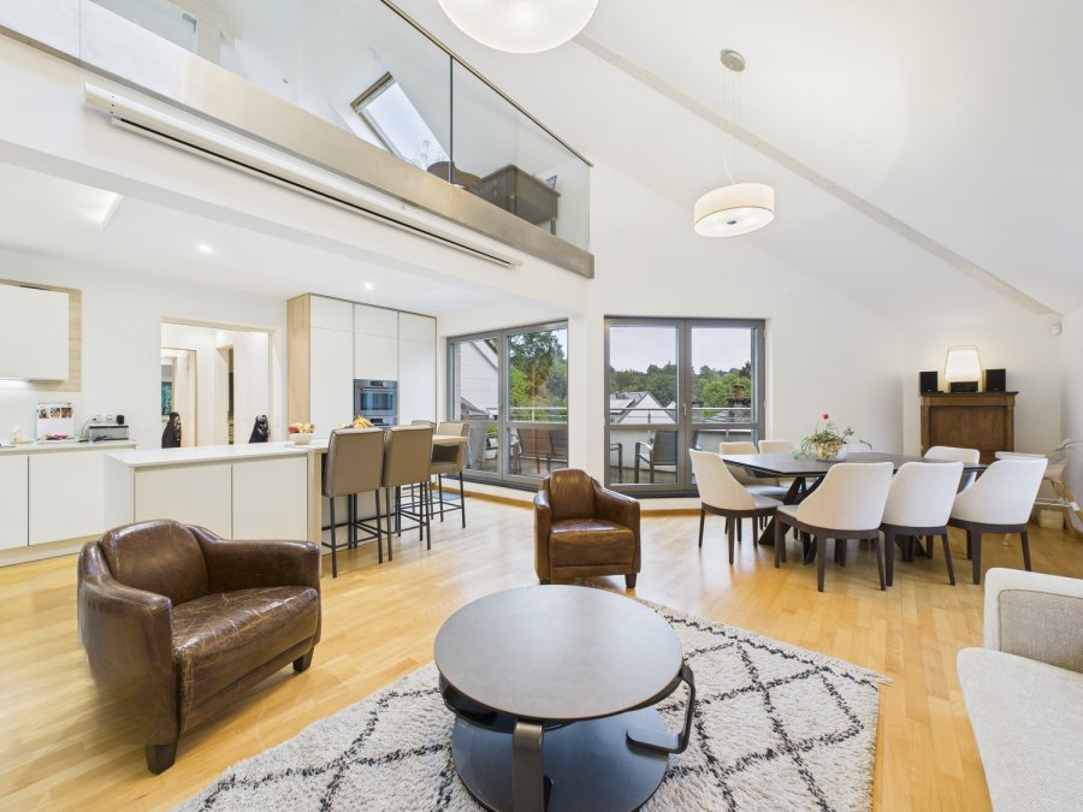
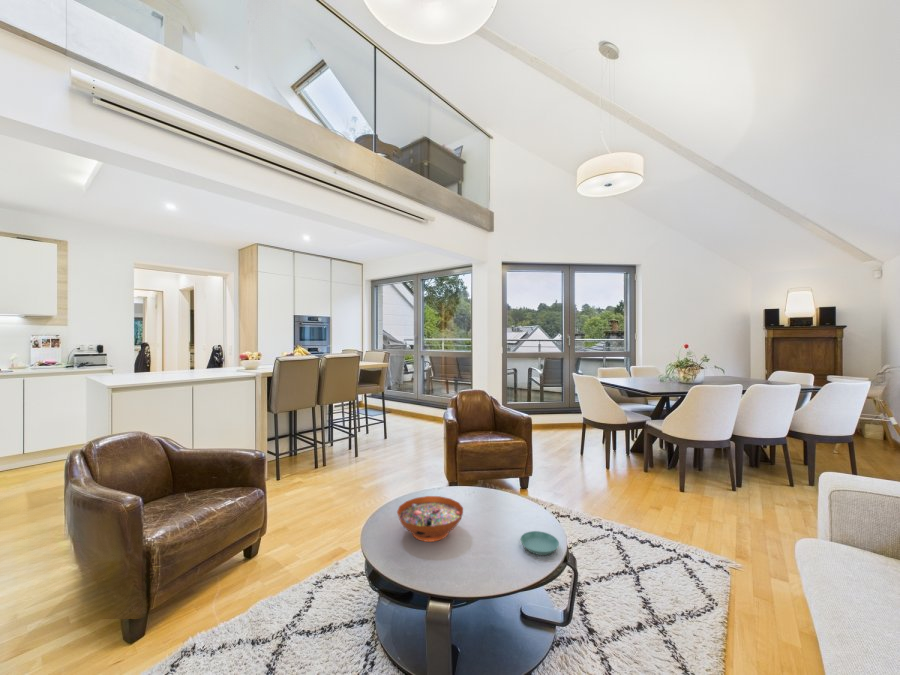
+ saucer [519,530,560,556]
+ decorative bowl [396,495,464,543]
